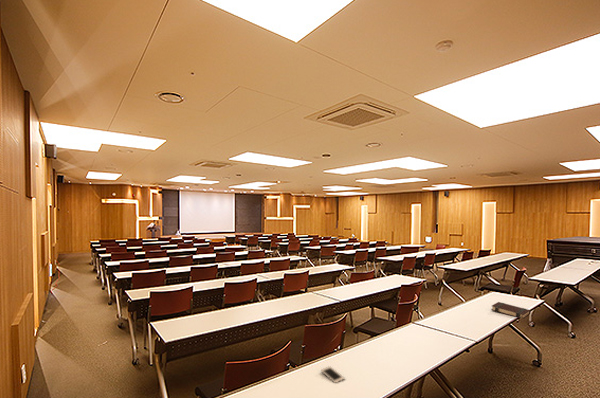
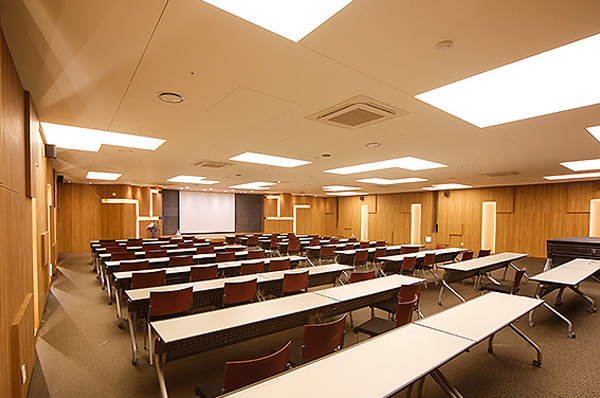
- cell phone [320,365,346,384]
- book [490,301,531,320]
